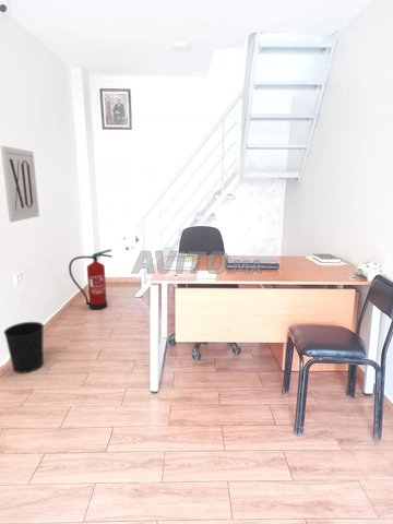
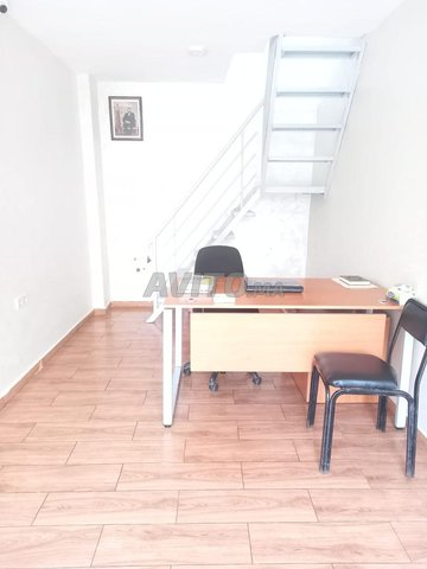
- fire extinguisher [68,248,114,311]
- wastebasket [3,321,45,374]
- wall art [0,145,40,223]
